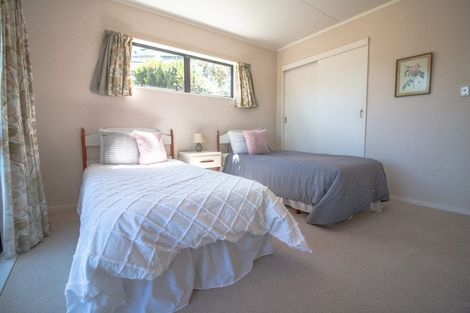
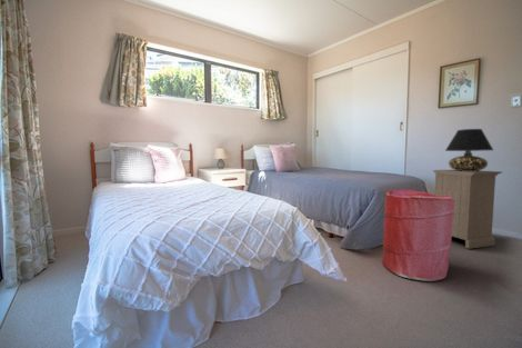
+ laundry hamper [381,189,455,282]
+ nightstand [432,169,503,250]
+ table lamp [444,128,494,171]
